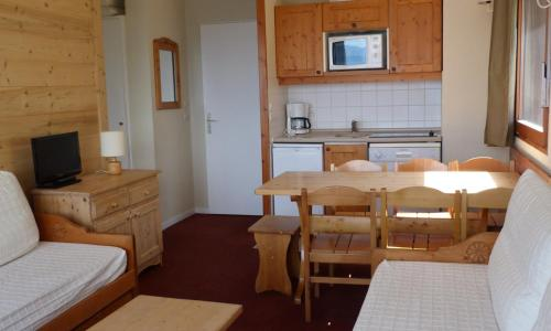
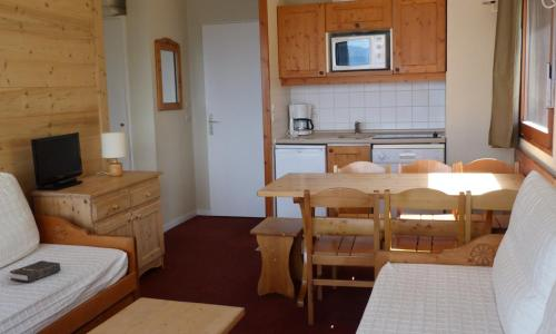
+ hardback book [9,259,61,284]
